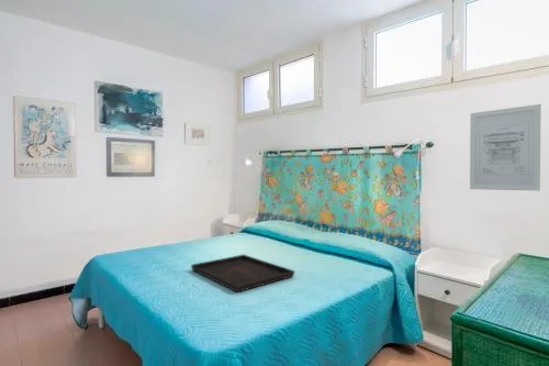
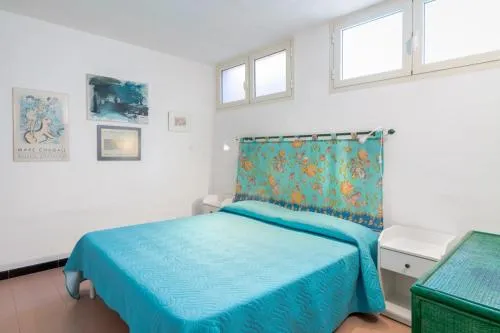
- wall art [469,103,542,192]
- serving tray [190,254,295,293]
